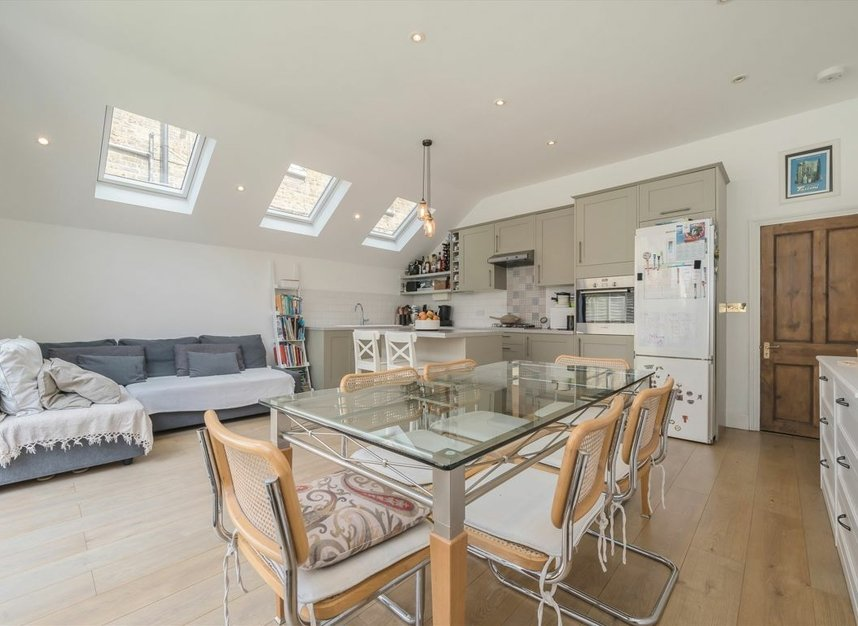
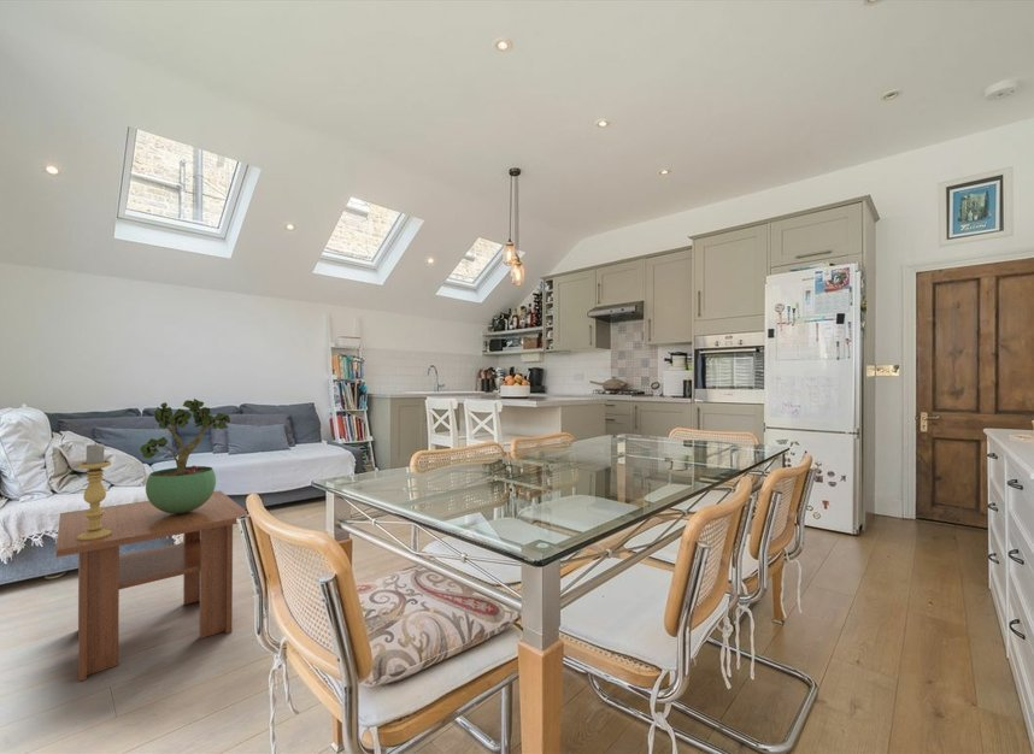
+ potted plant [139,397,231,514]
+ coffee table [55,489,248,683]
+ candle holder [77,441,112,541]
